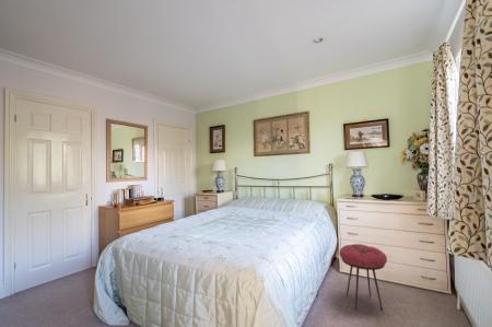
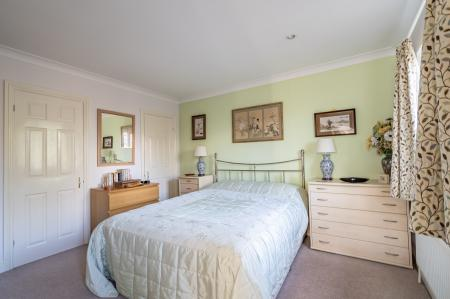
- stool [339,243,388,311]
